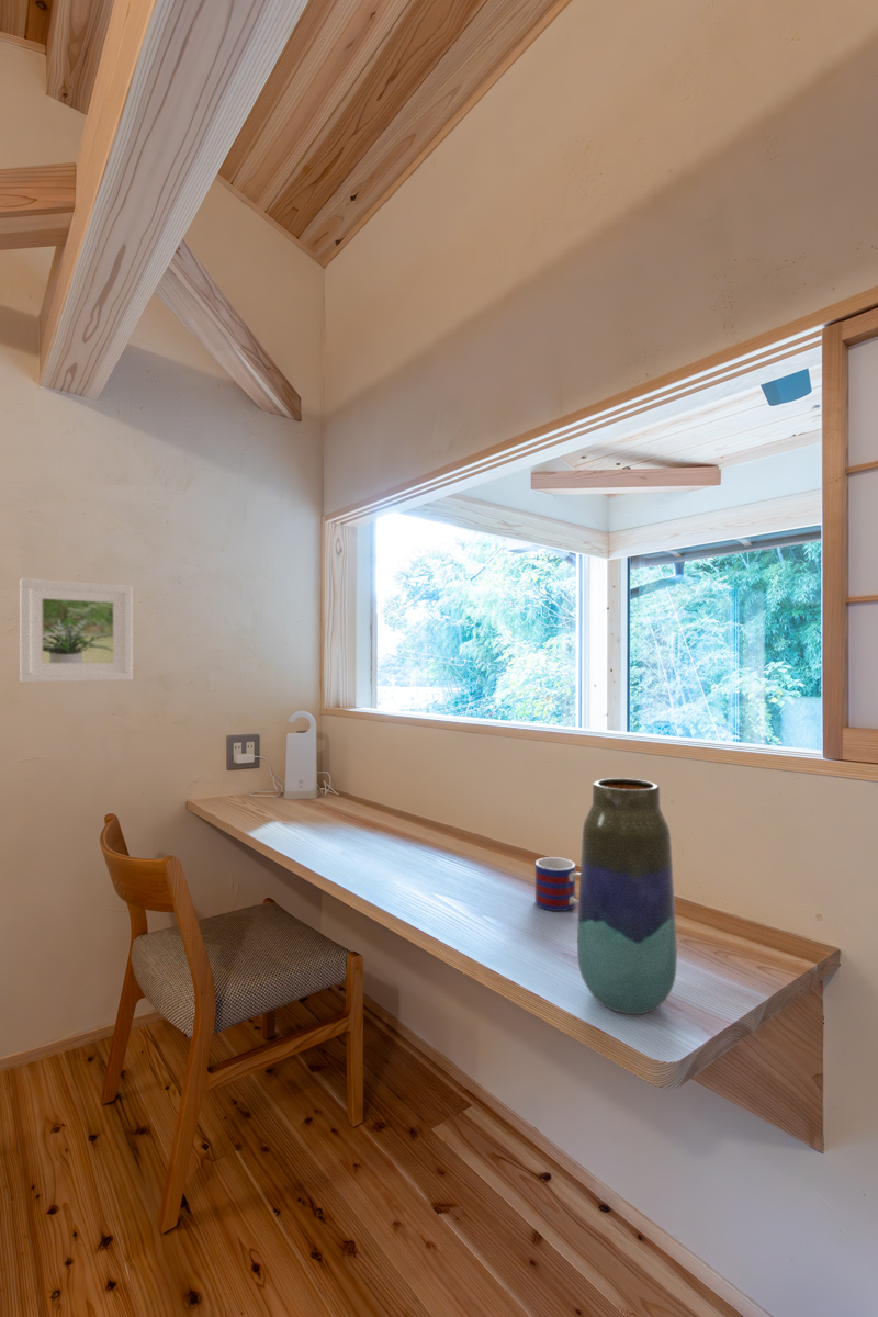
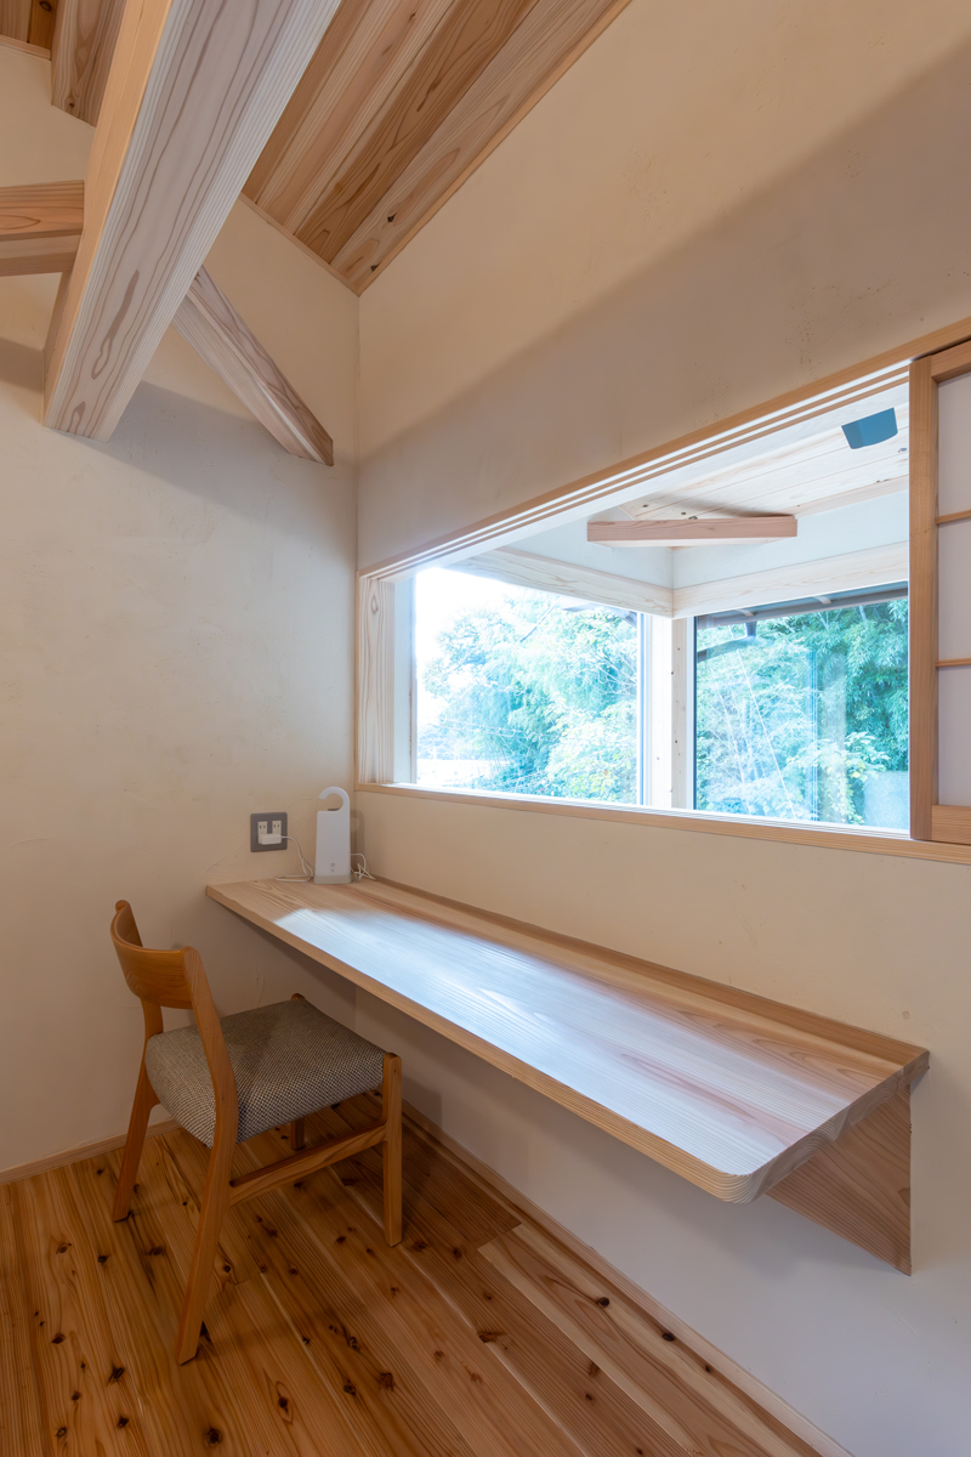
- mug [534,856,581,912]
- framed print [19,577,134,684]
- vase [576,777,678,1015]
